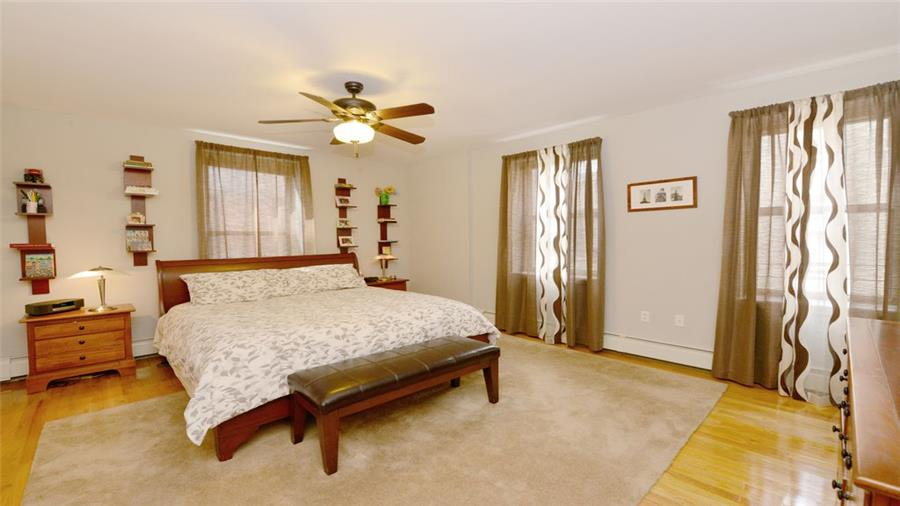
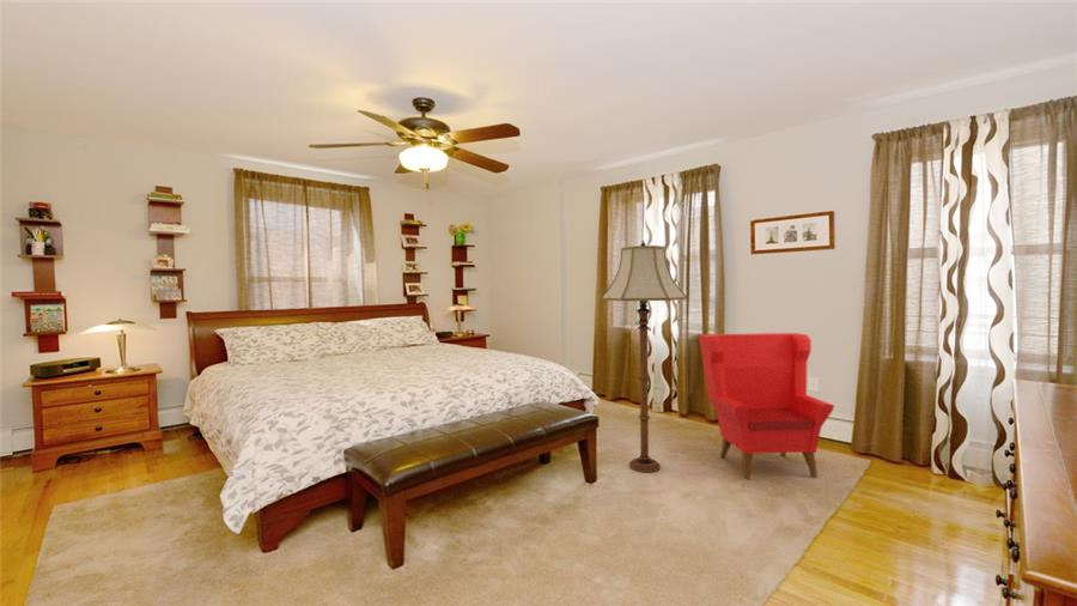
+ armchair [698,332,835,480]
+ floor lamp [600,240,688,473]
